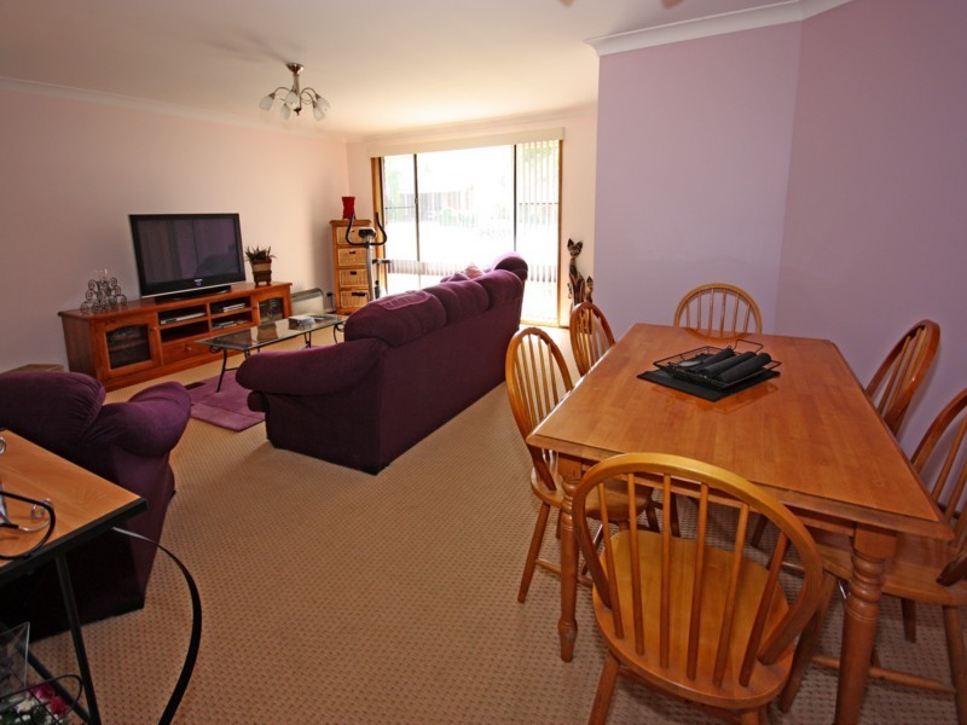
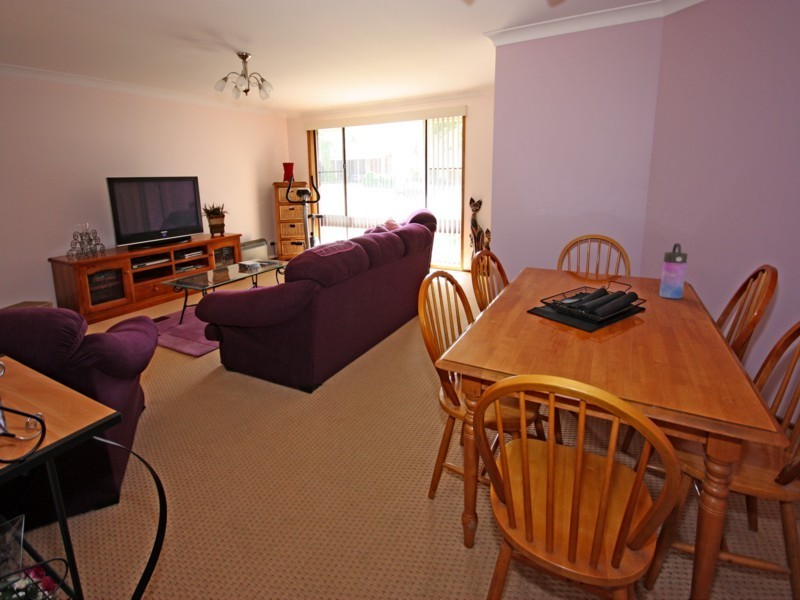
+ water bottle [658,242,689,299]
